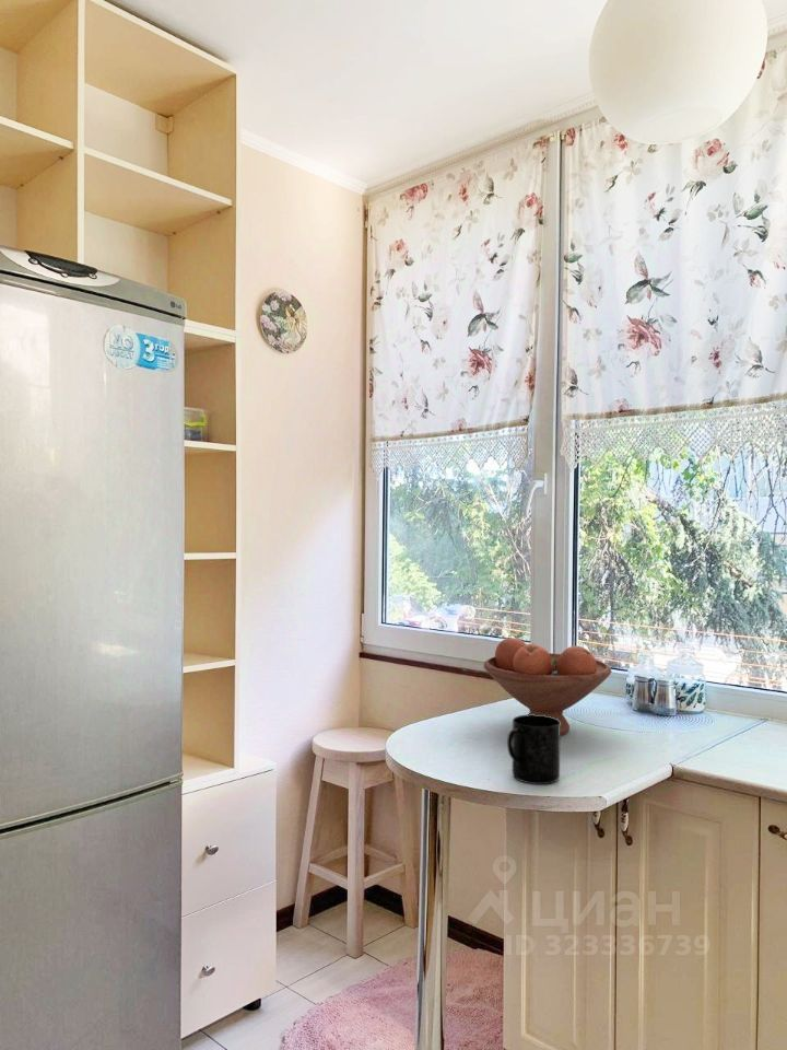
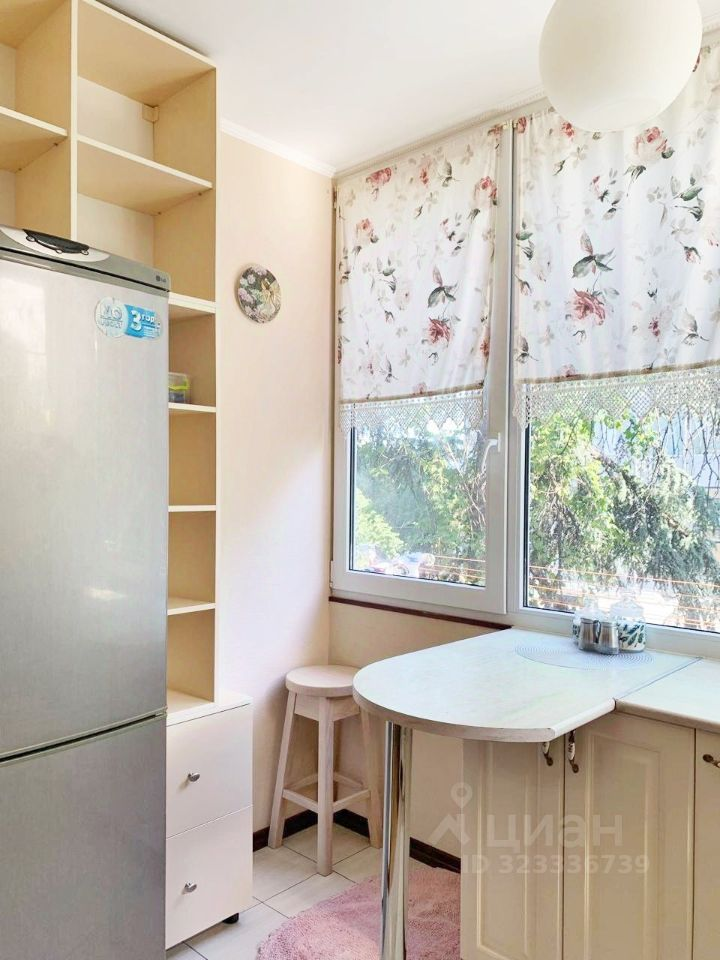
- fruit bowl [483,637,612,736]
- mug [506,714,561,785]
